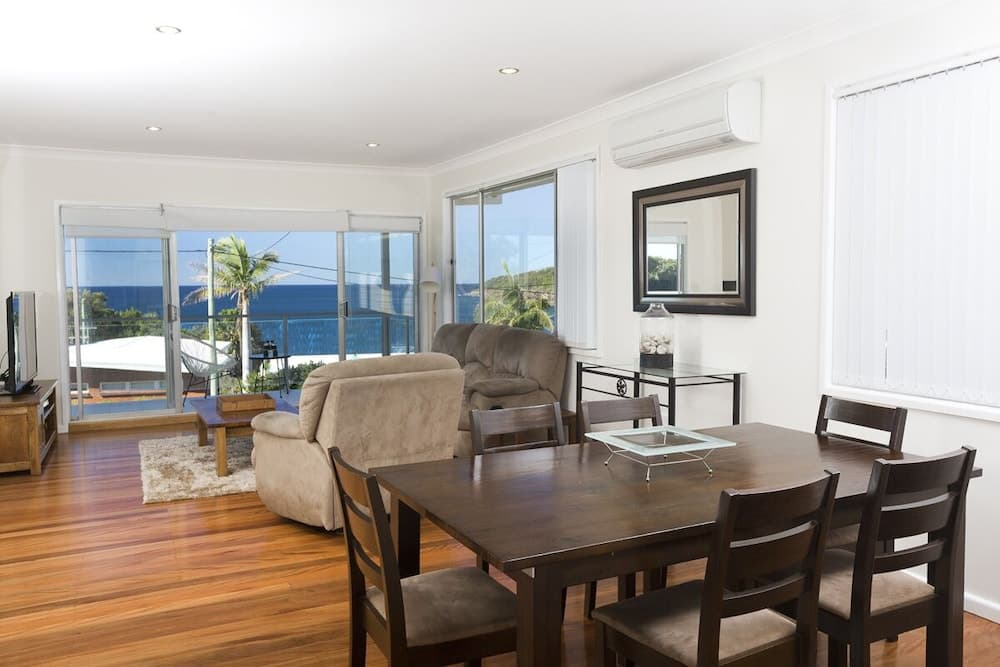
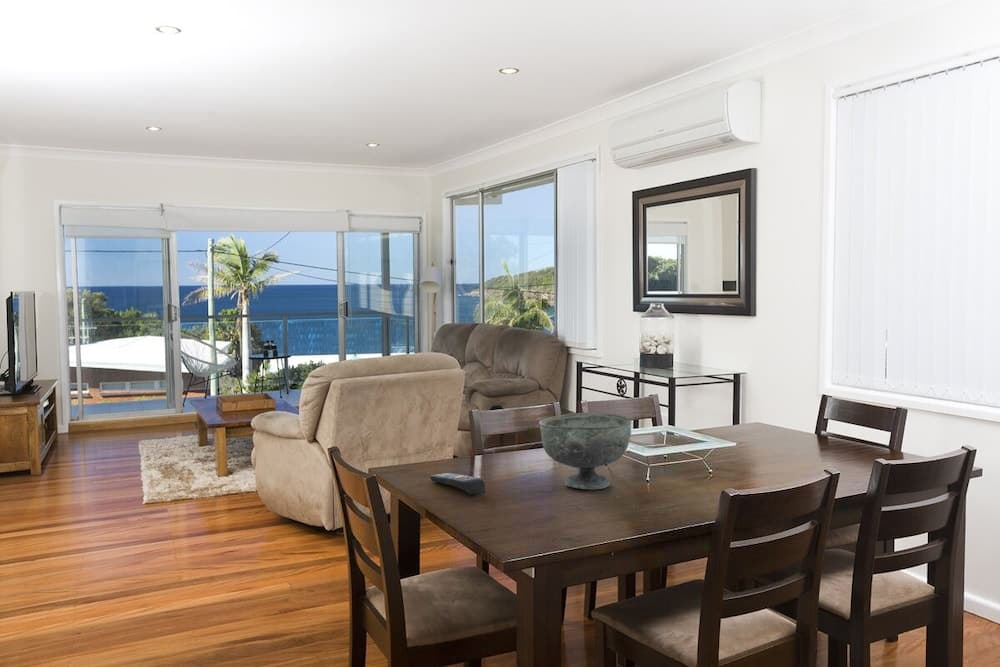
+ remote control [429,472,486,495]
+ decorative bowl [538,412,632,490]
